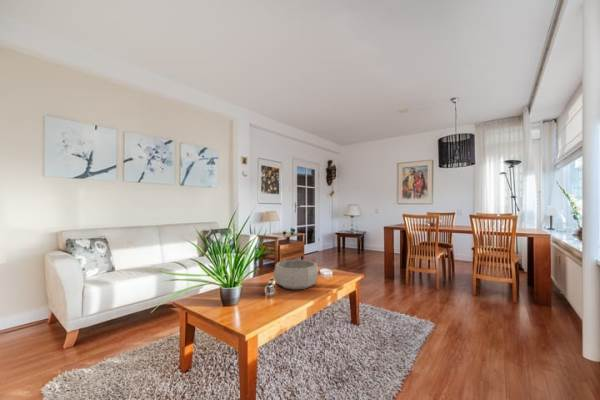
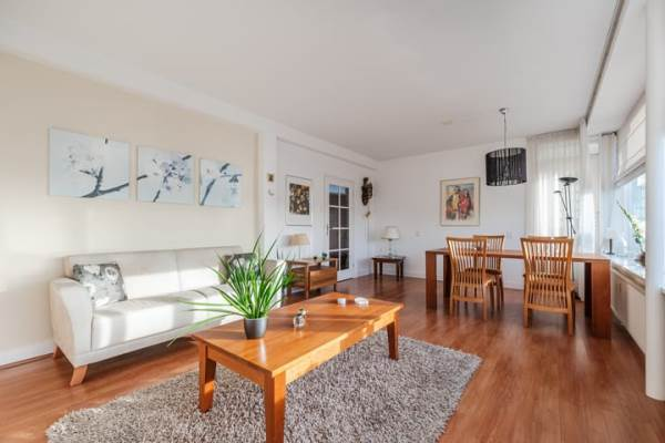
- decorative bowl [273,259,319,290]
